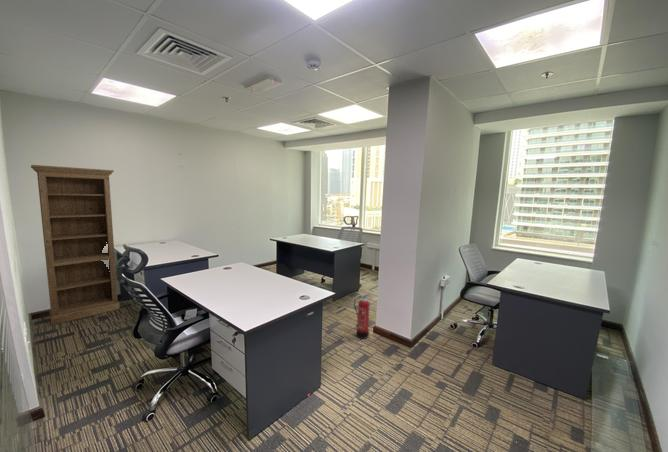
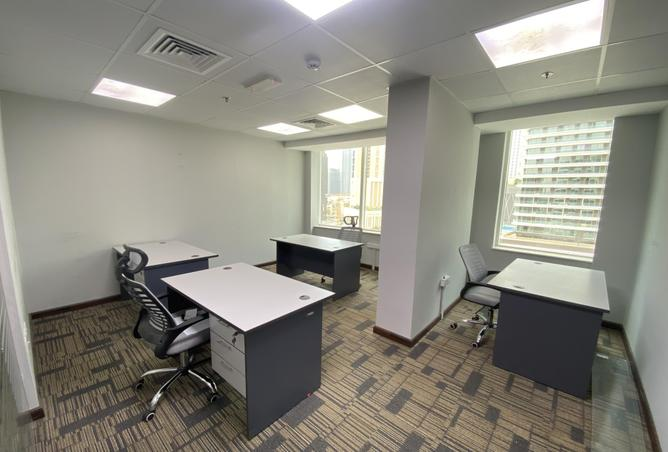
- fire extinguisher [353,293,372,340]
- bookshelf [30,164,121,326]
